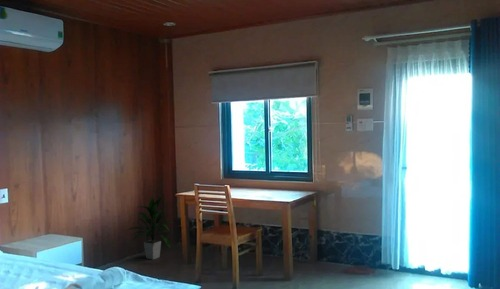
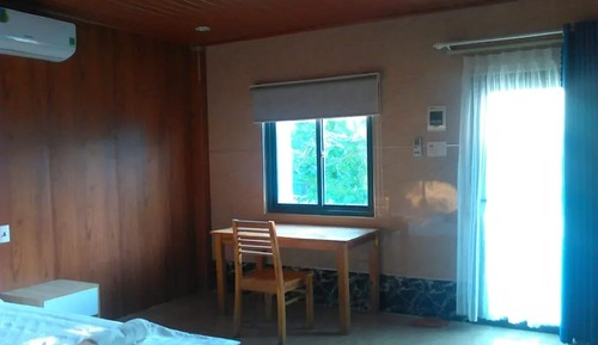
- indoor plant [127,195,174,260]
